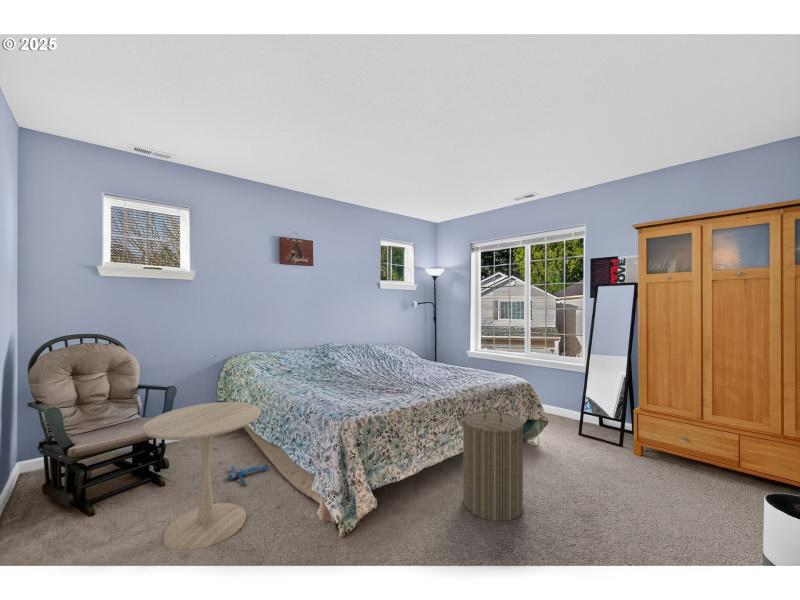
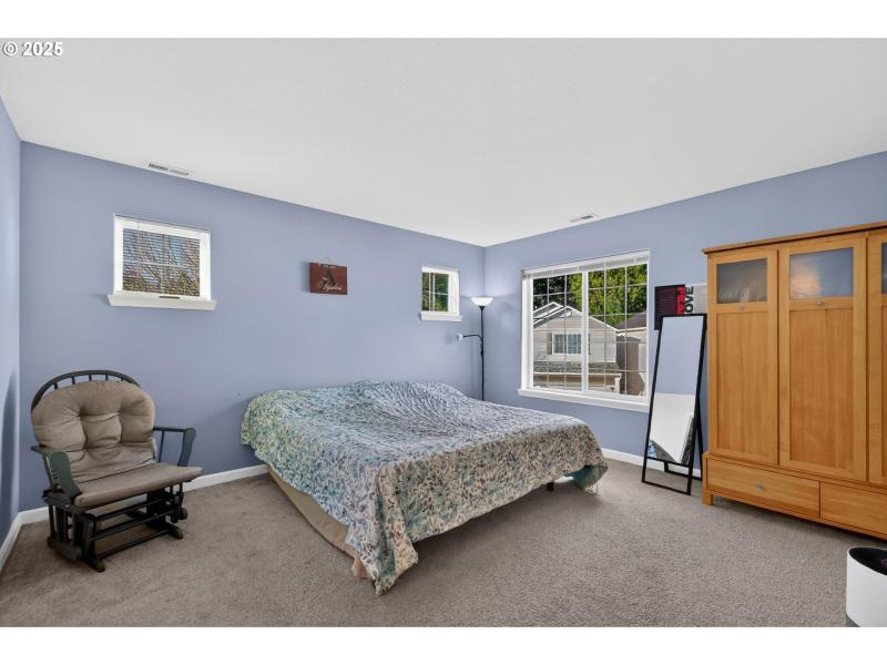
- plush toy [226,460,271,487]
- laundry hamper [458,406,530,522]
- side table [141,401,262,551]
